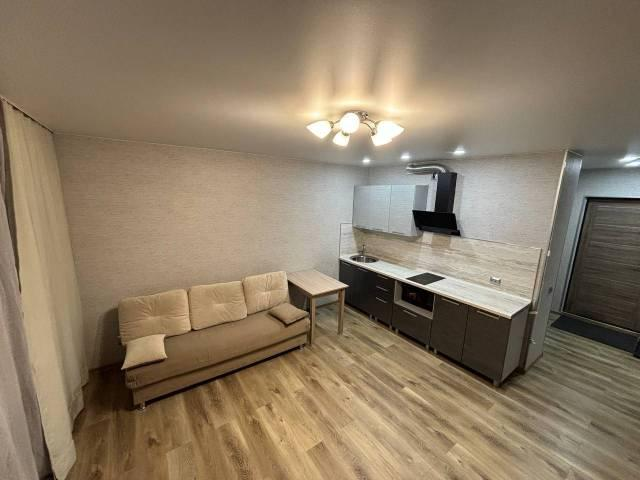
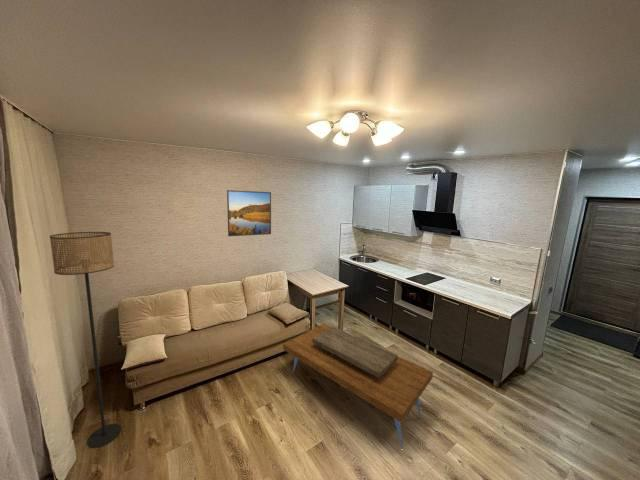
+ coffee table [282,322,434,448]
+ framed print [226,189,272,237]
+ floor lamp [49,231,122,449]
